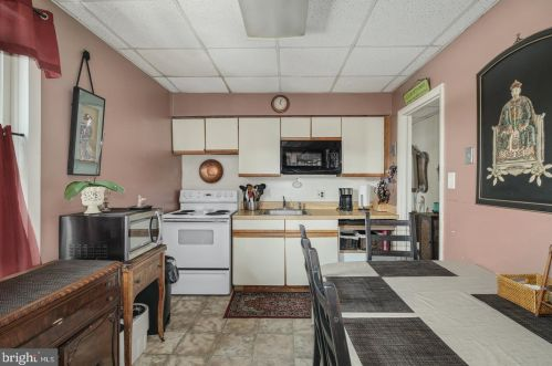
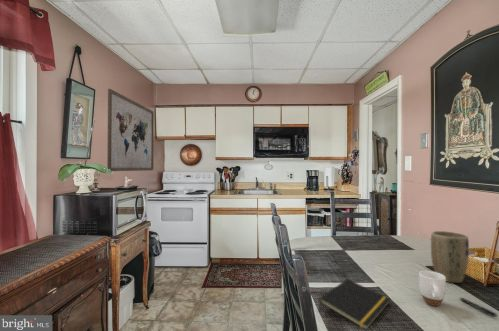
+ plant pot [430,230,470,284]
+ pen [459,297,499,318]
+ notepad [318,278,391,331]
+ wall art [106,88,155,172]
+ mug [418,270,447,307]
